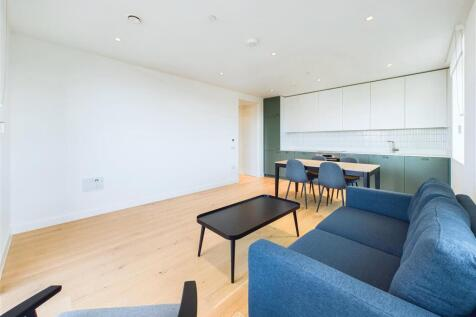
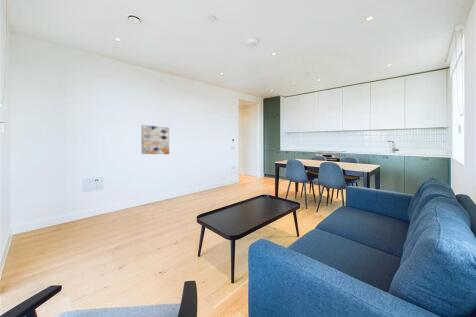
+ wall art [140,124,170,155]
